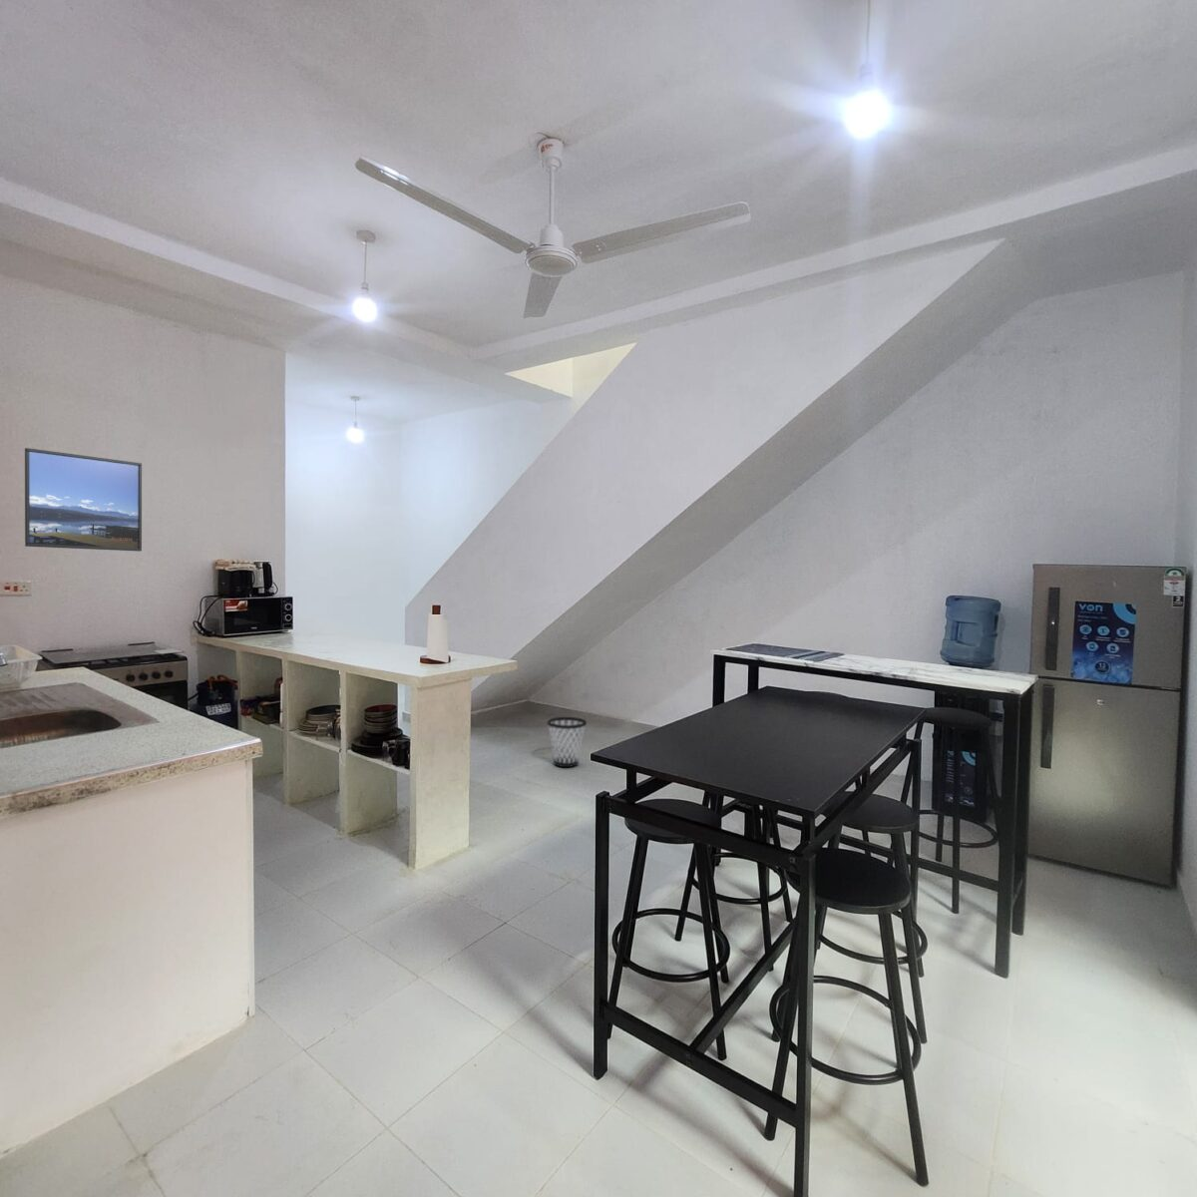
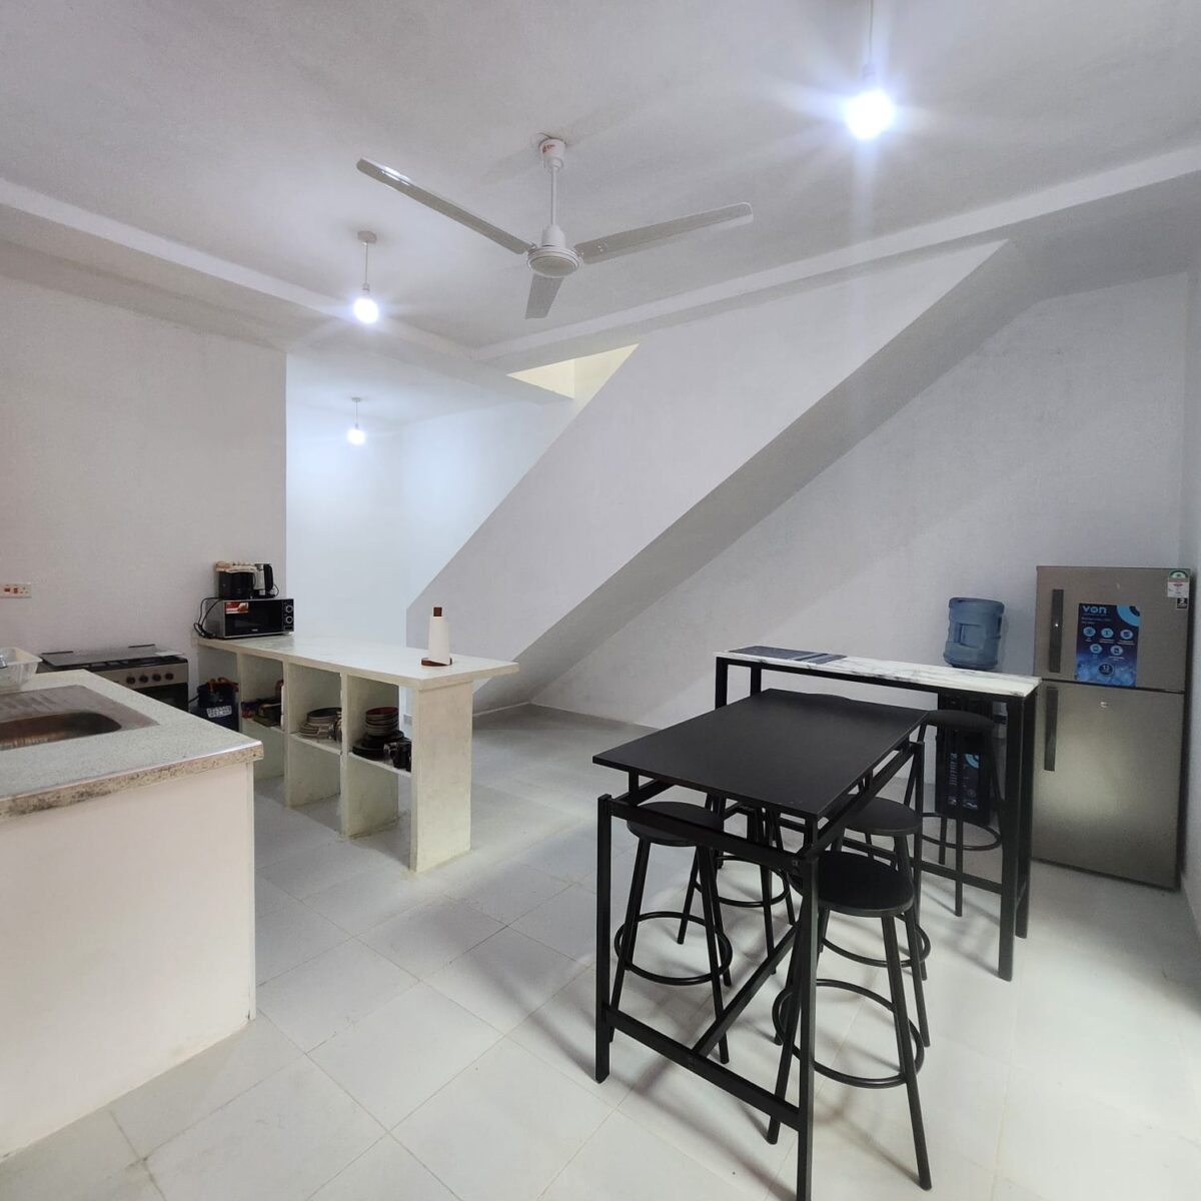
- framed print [24,447,142,552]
- wastebasket [547,716,588,768]
